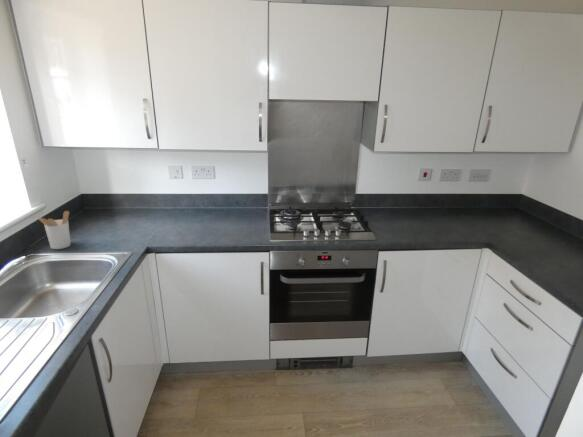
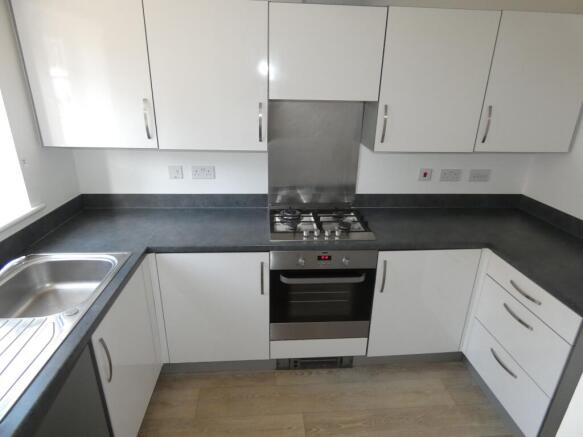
- utensil holder [36,210,72,250]
